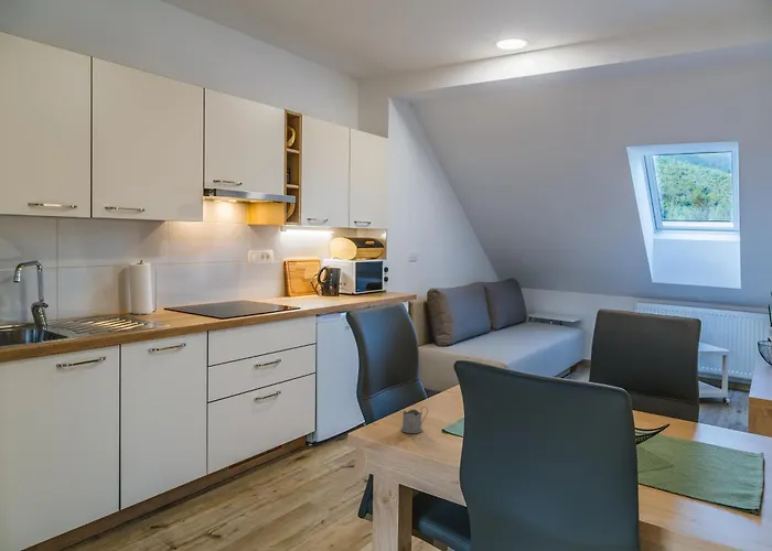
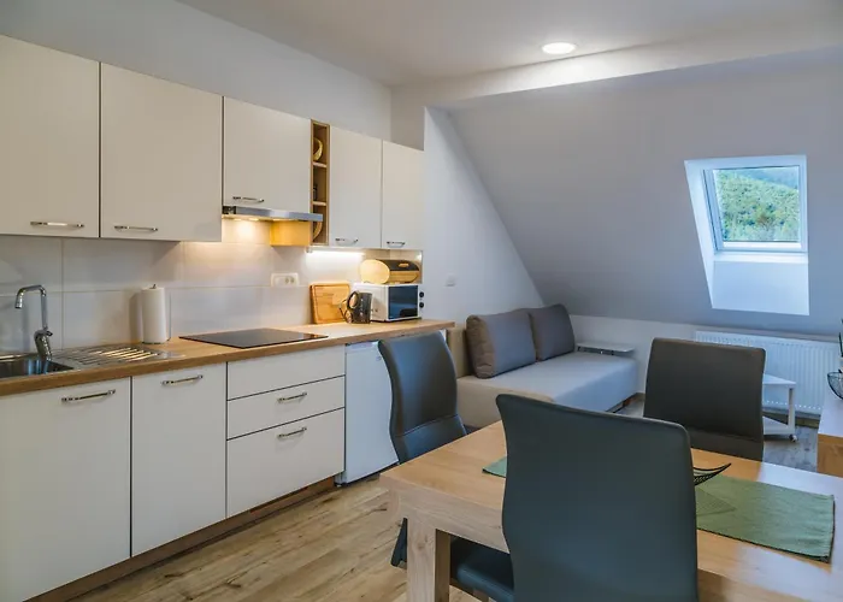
- tea glass holder [400,406,429,434]
